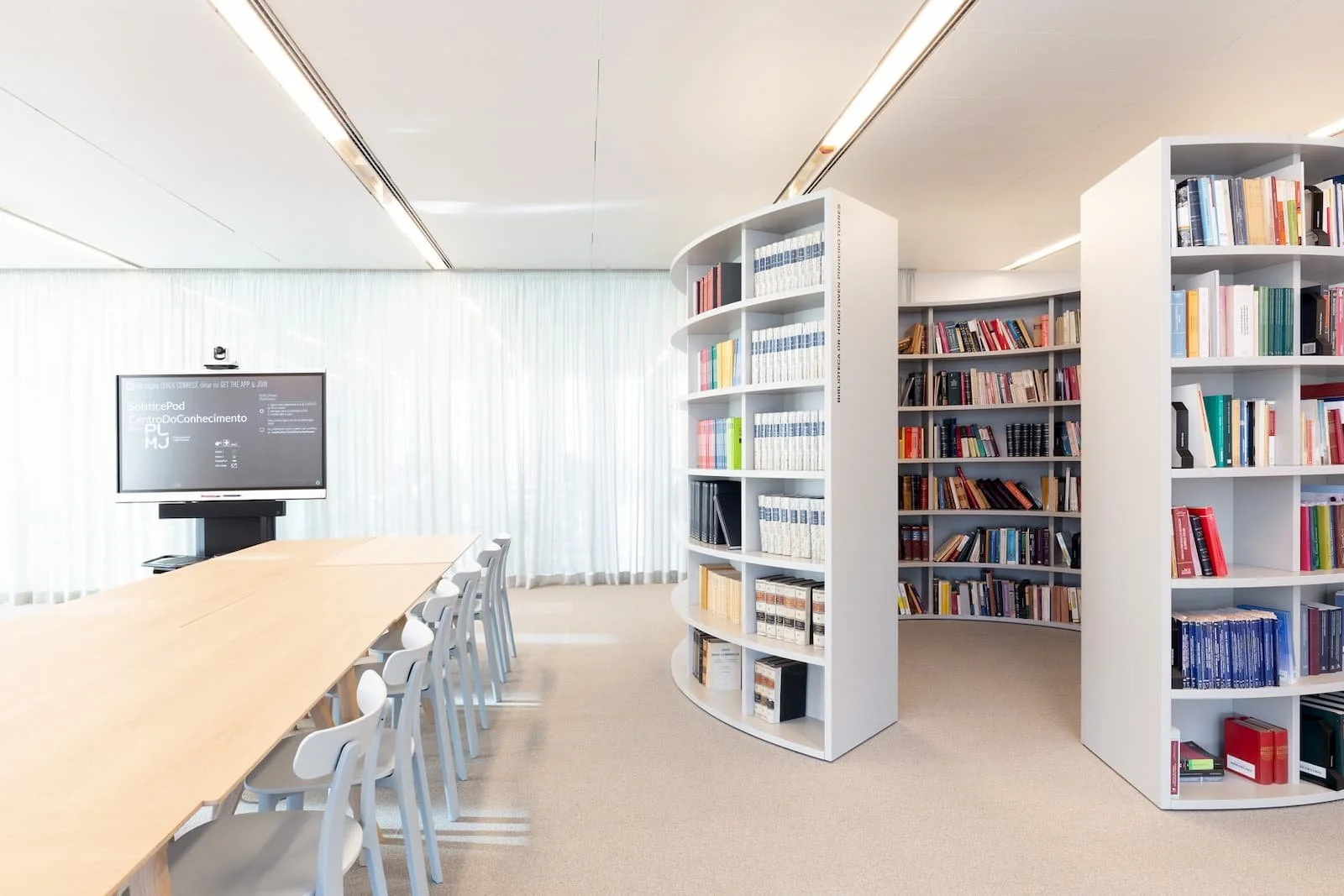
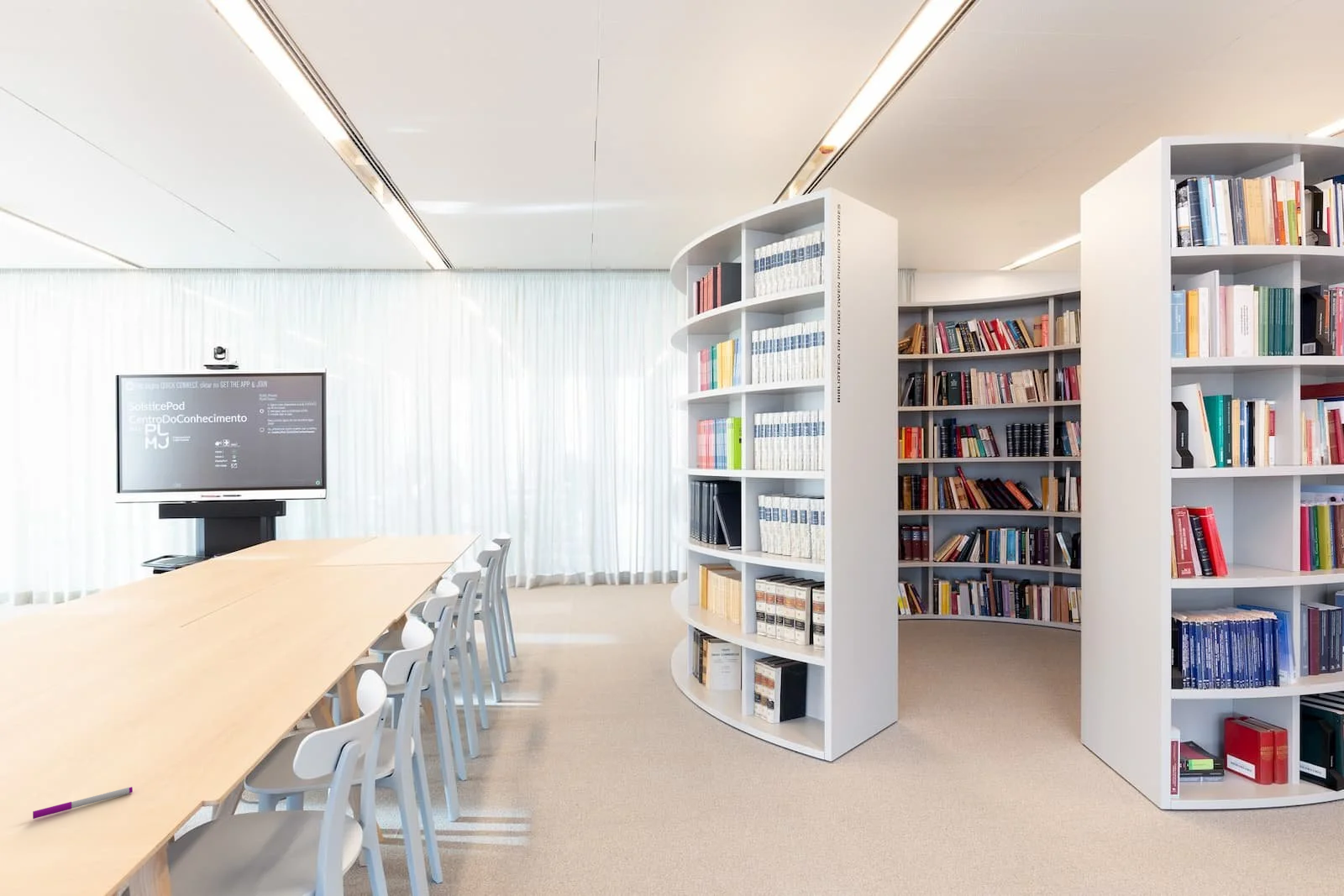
+ pen [32,786,134,820]
